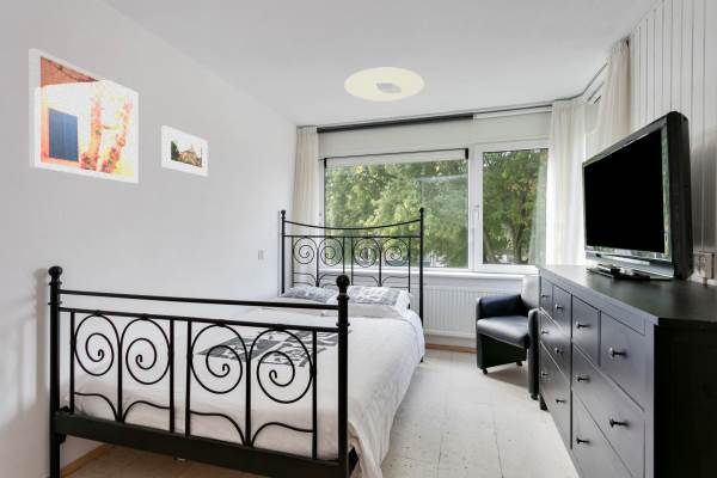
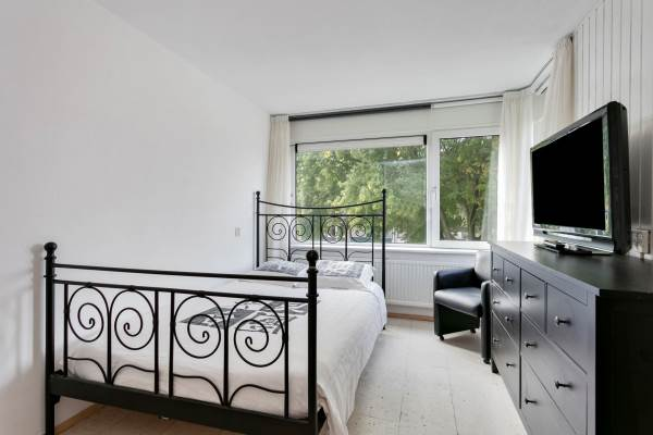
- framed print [161,124,209,178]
- ceiling light [343,67,425,103]
- wall art [27,47,139,184]
